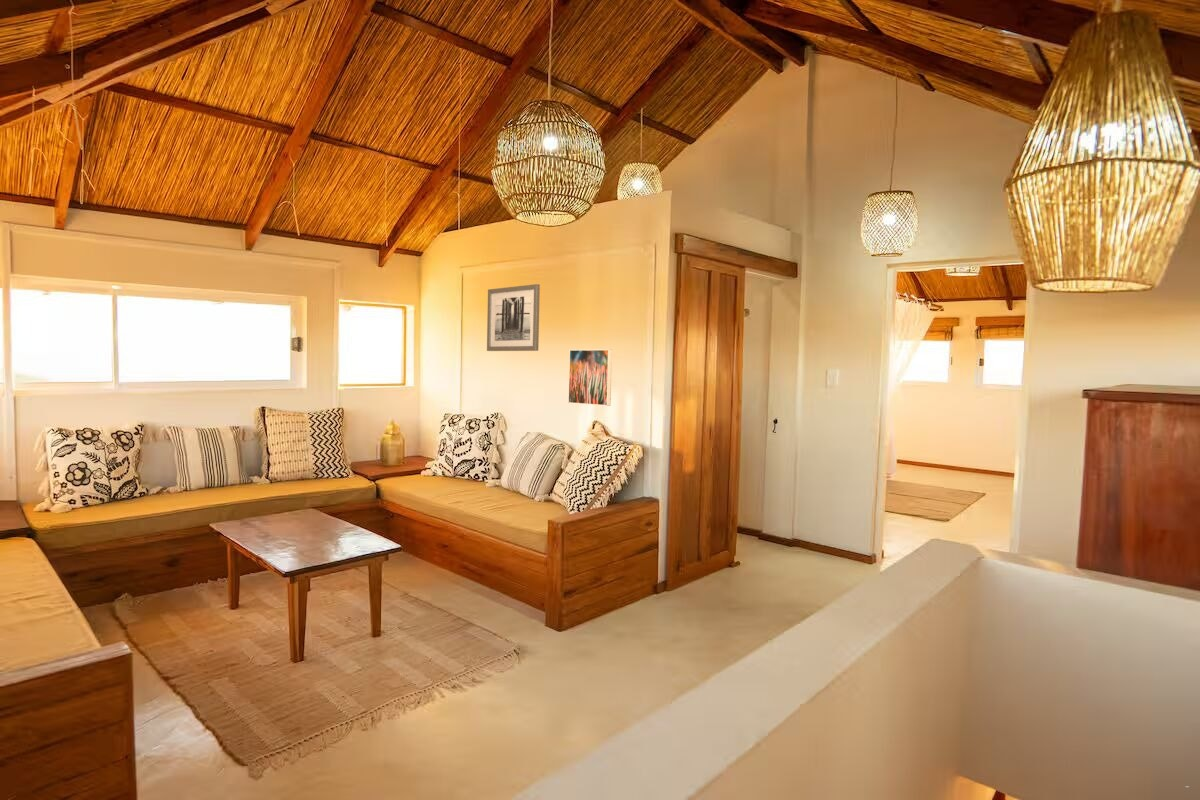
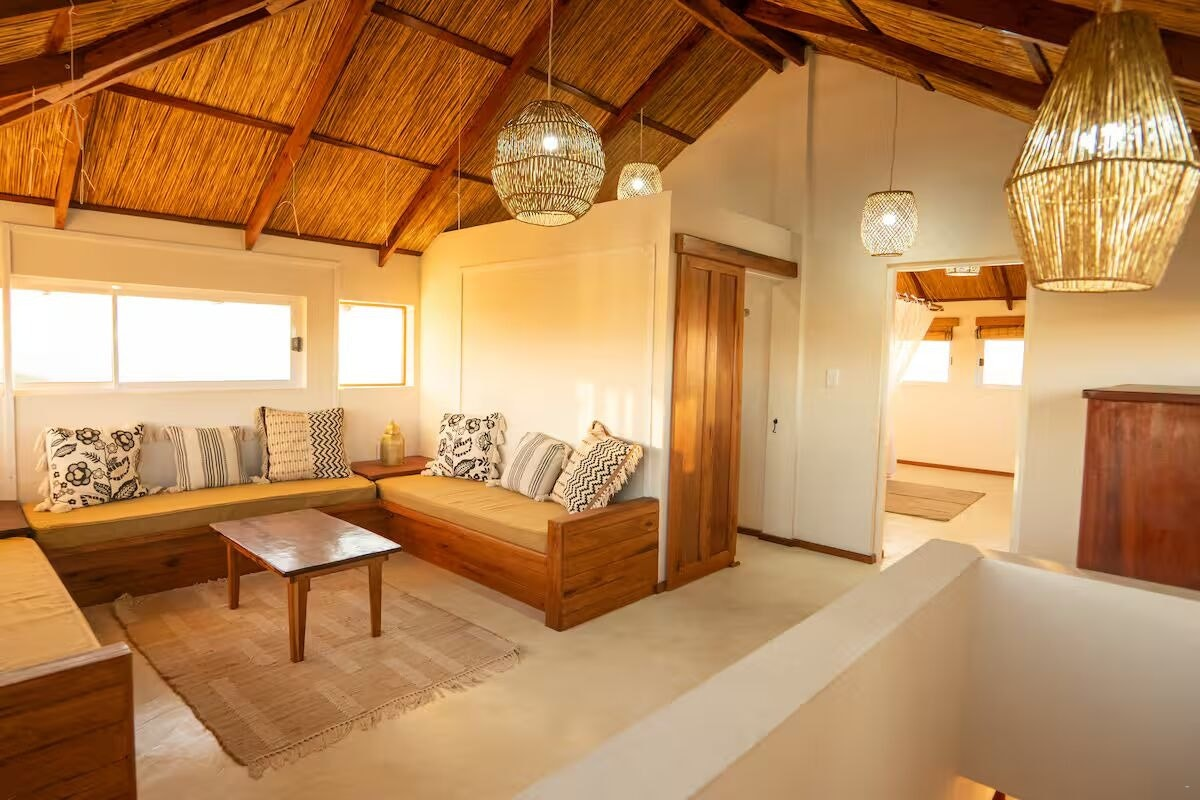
- wall art [486,283,541,352]
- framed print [567,349,613,407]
